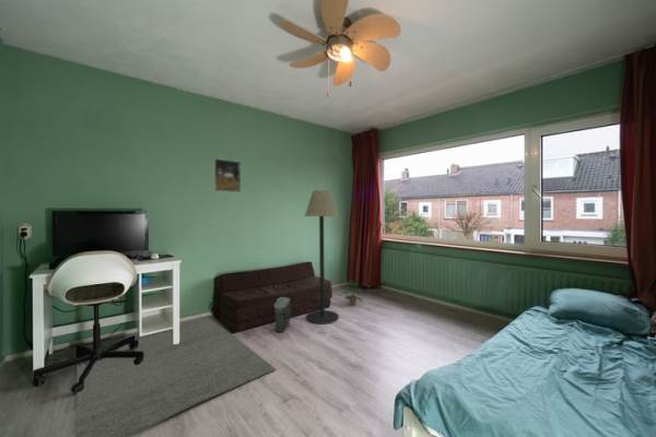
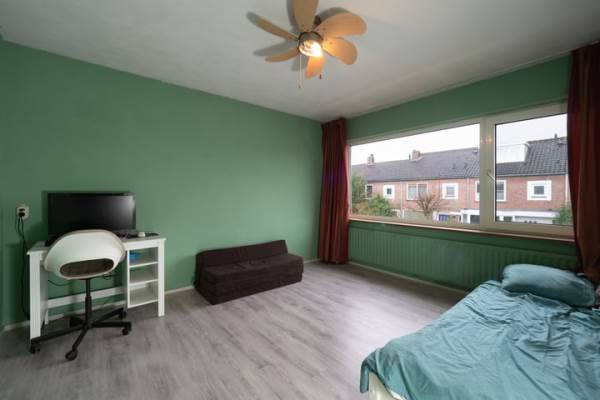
- rug [74,316,277,437]
- potted plant [341,280,365,307]
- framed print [213,157,242,193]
- bag [273,296,293,333]
- floor lamp [304,189,340,326]
